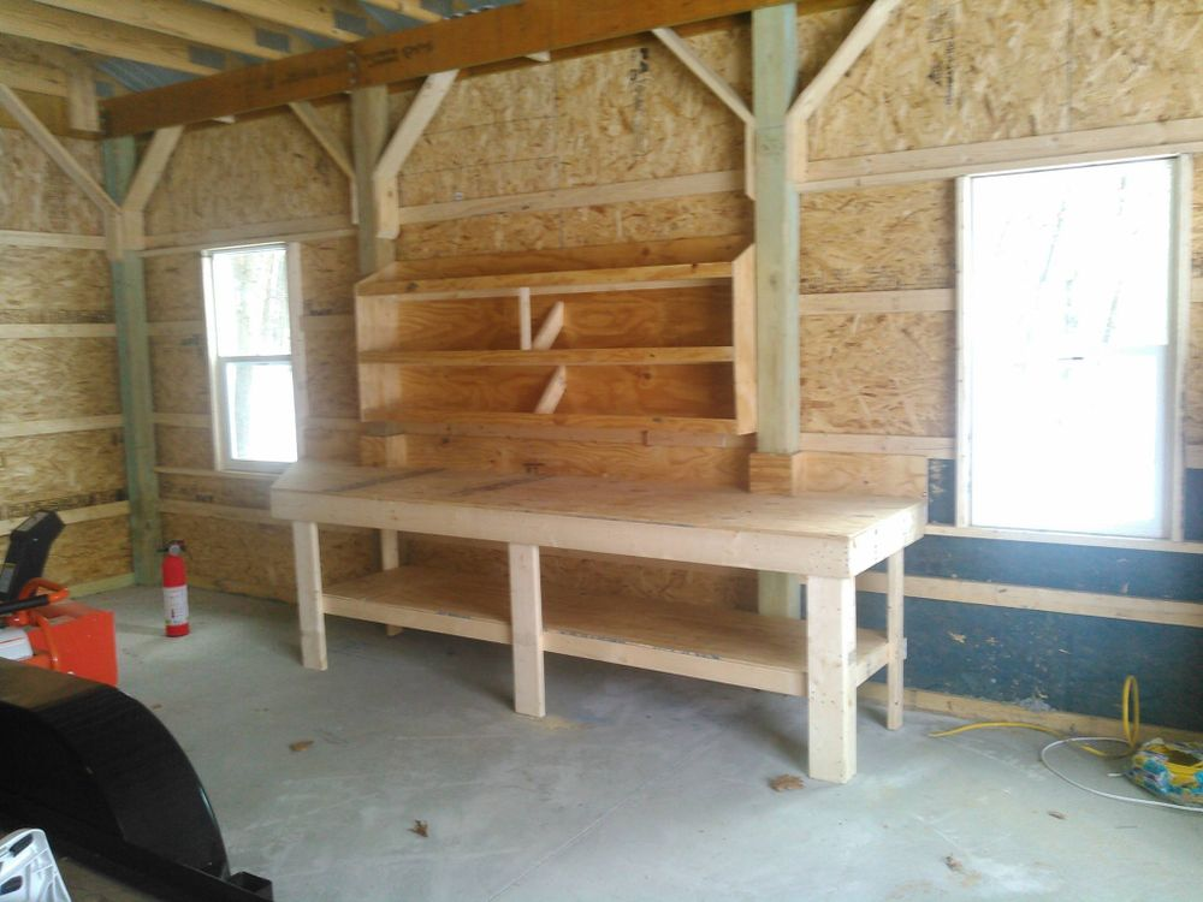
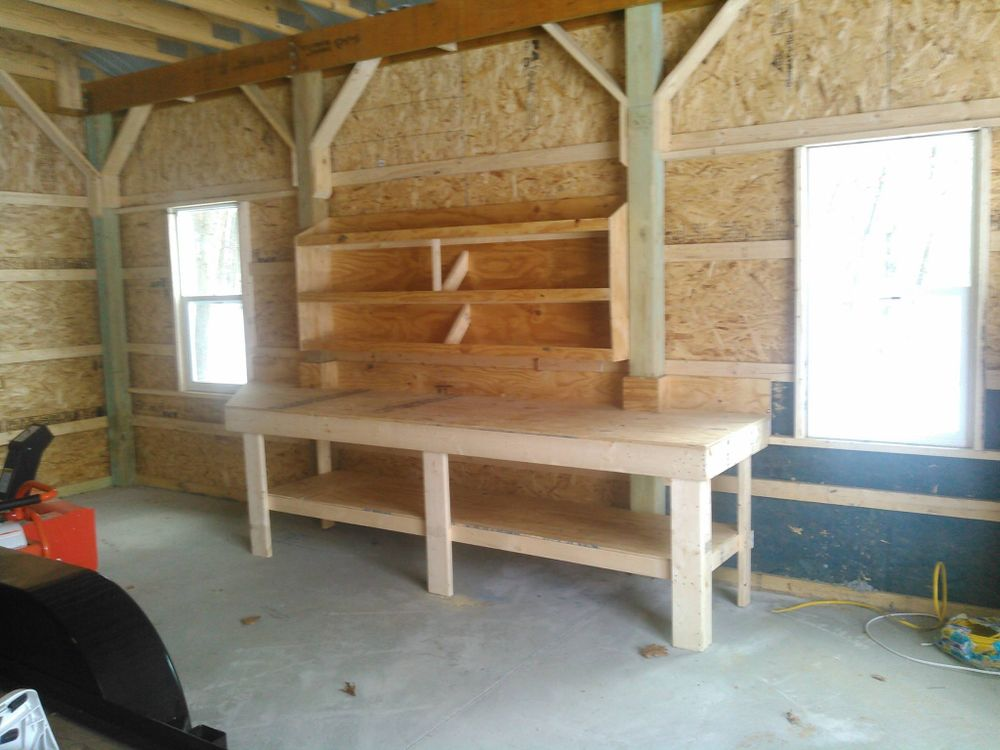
- fire extinguisher [156,539,194,637]
